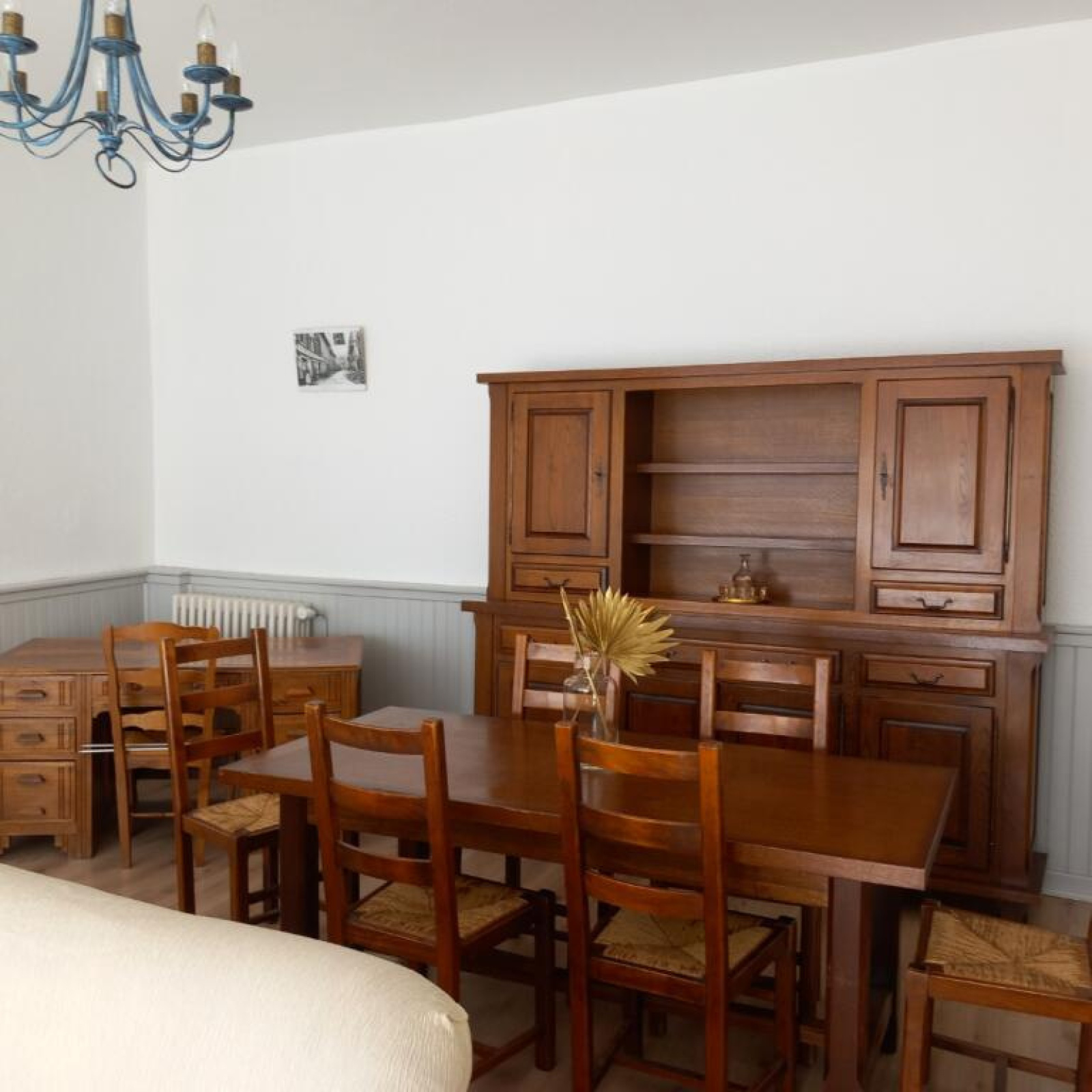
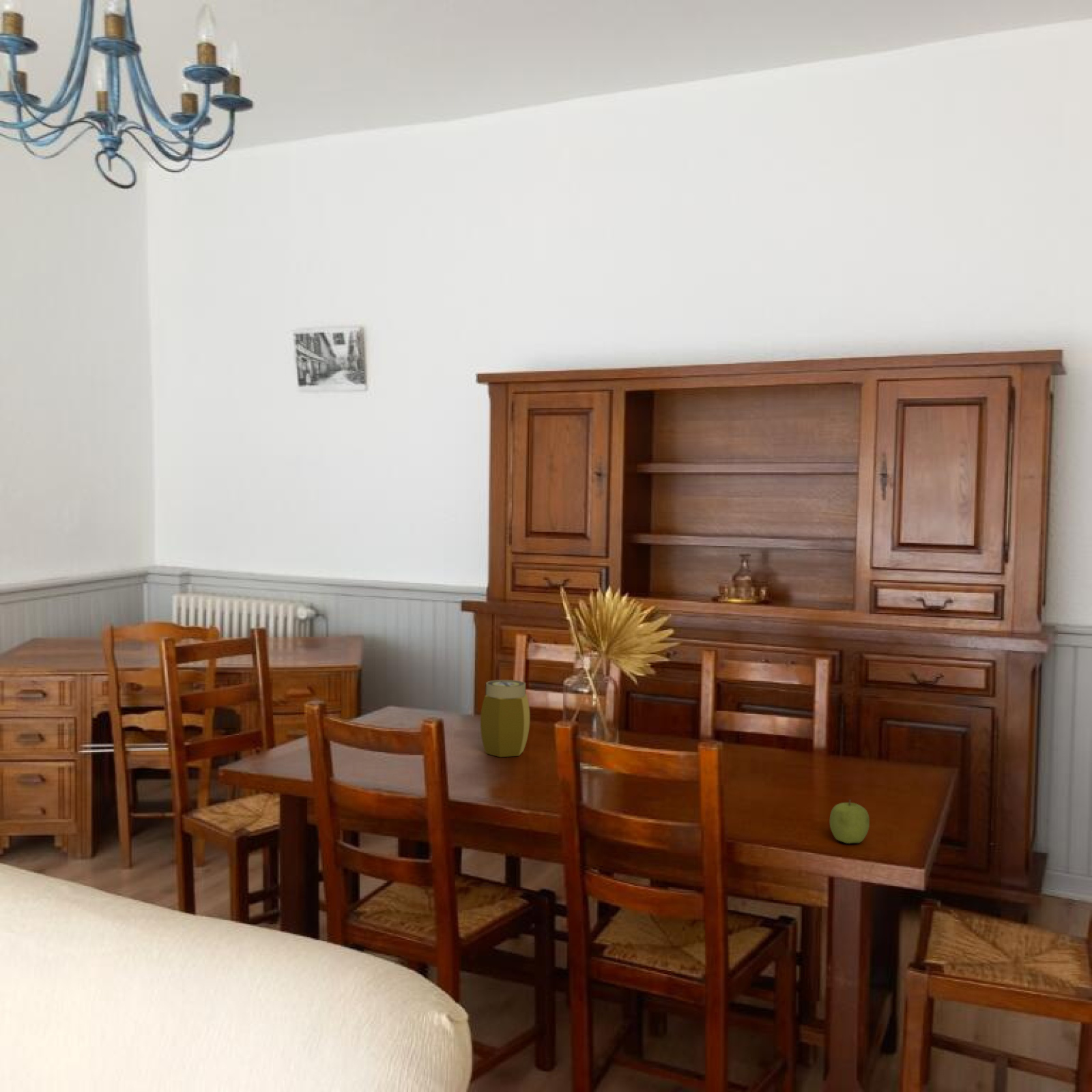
+ jar [480,679,530,758]
+ fruit [829,799,870,844]
